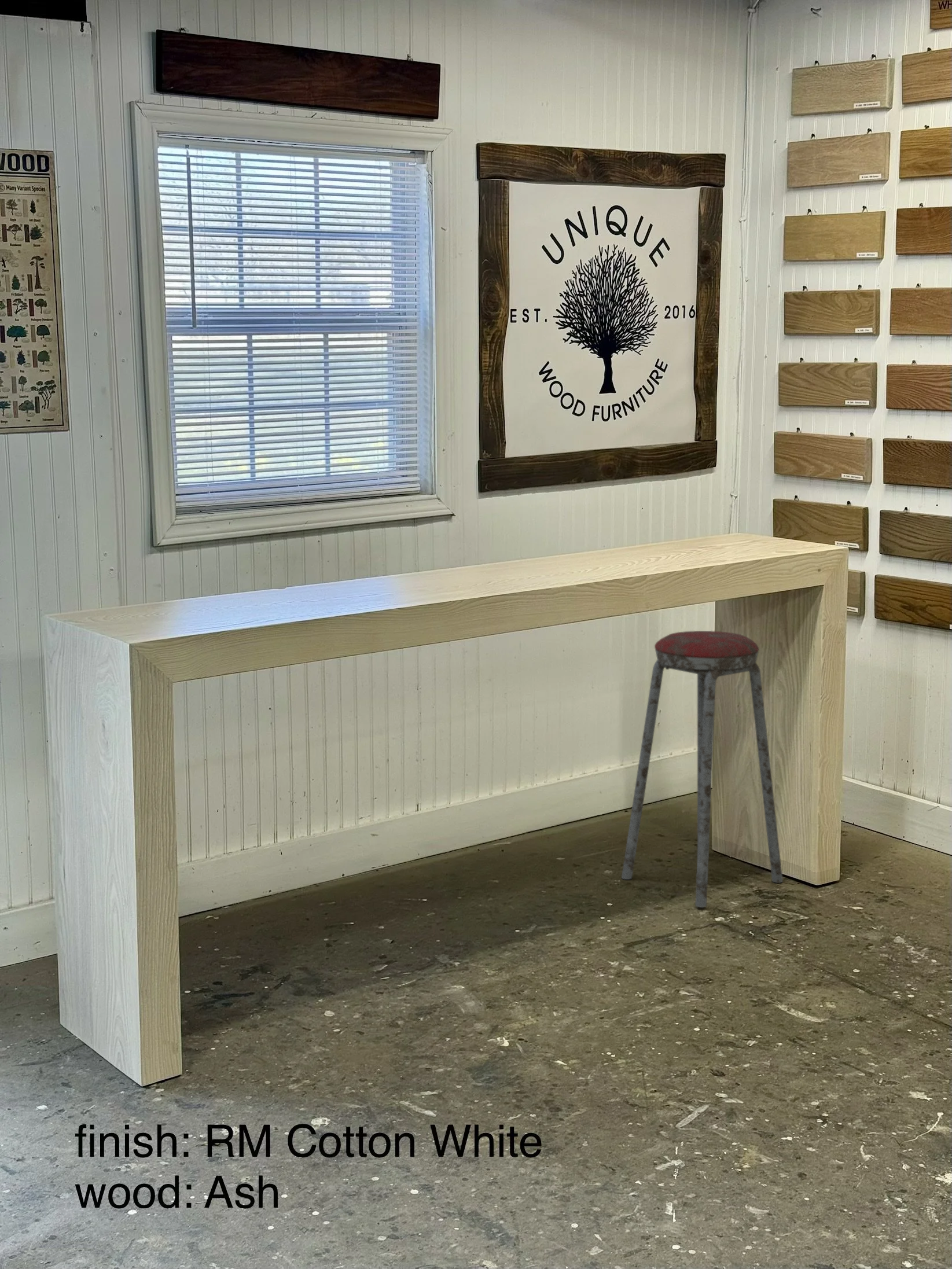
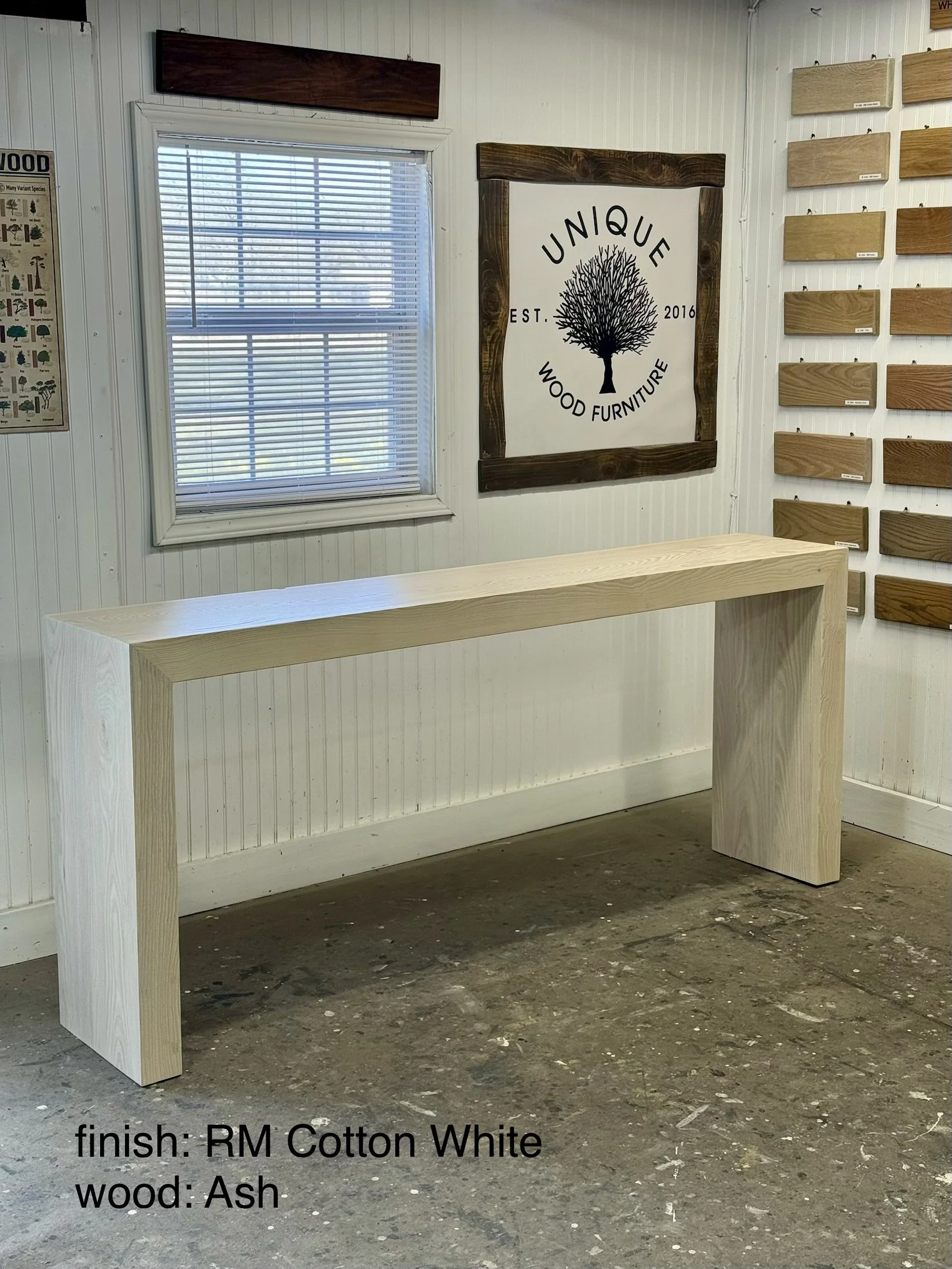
- music stool [621,630,784,908]
